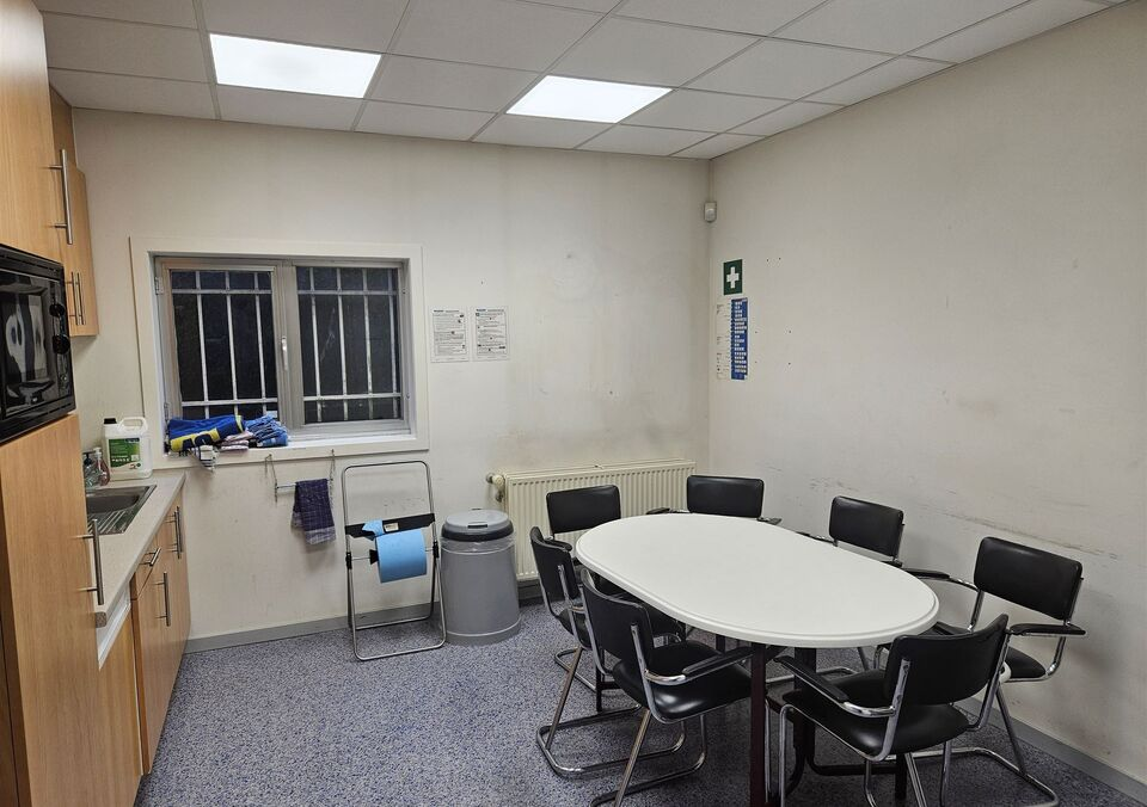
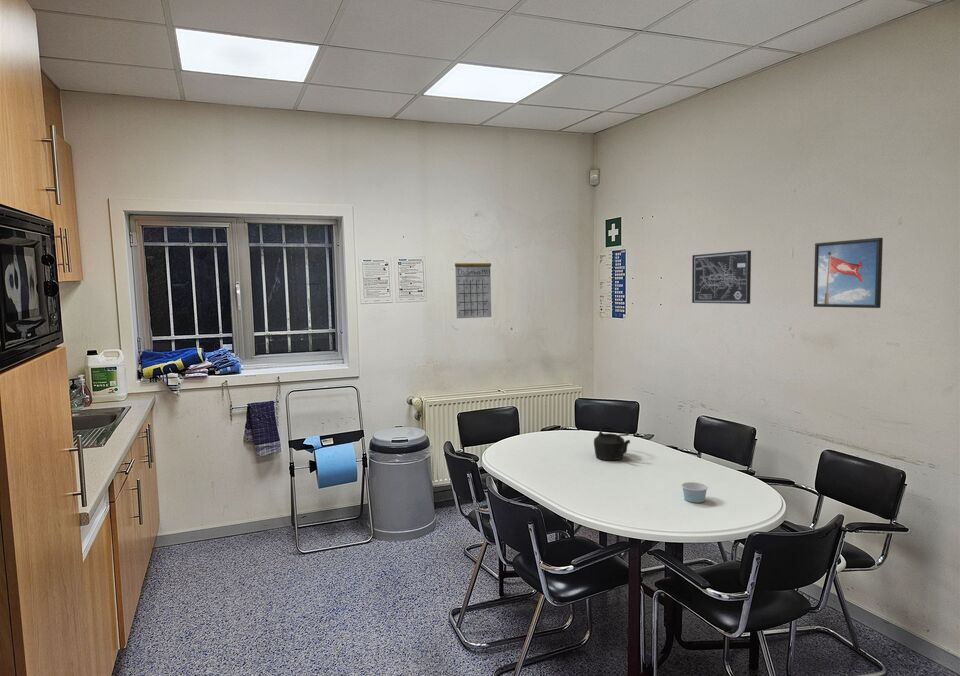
+ wall art [691,249,752,305]
+ calendar [454,250,492,319]
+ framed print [813,237,884,309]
+ paper cup [681,481,709,504]
+ teapot [593,426,631,461]
